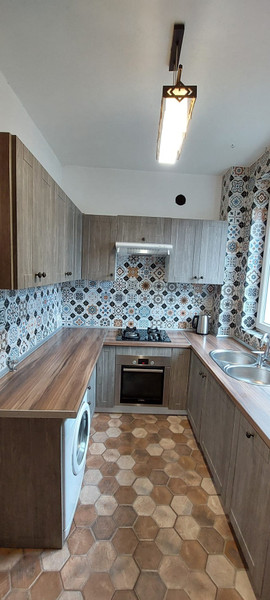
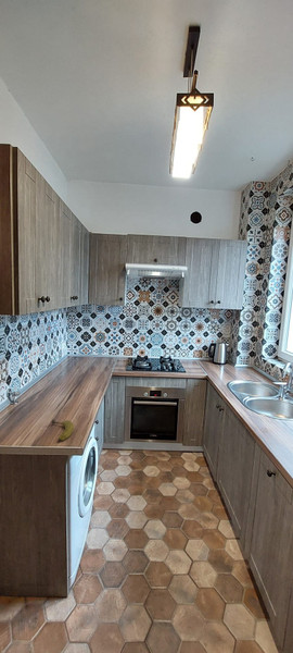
+ fruit [51,419,75,442]
